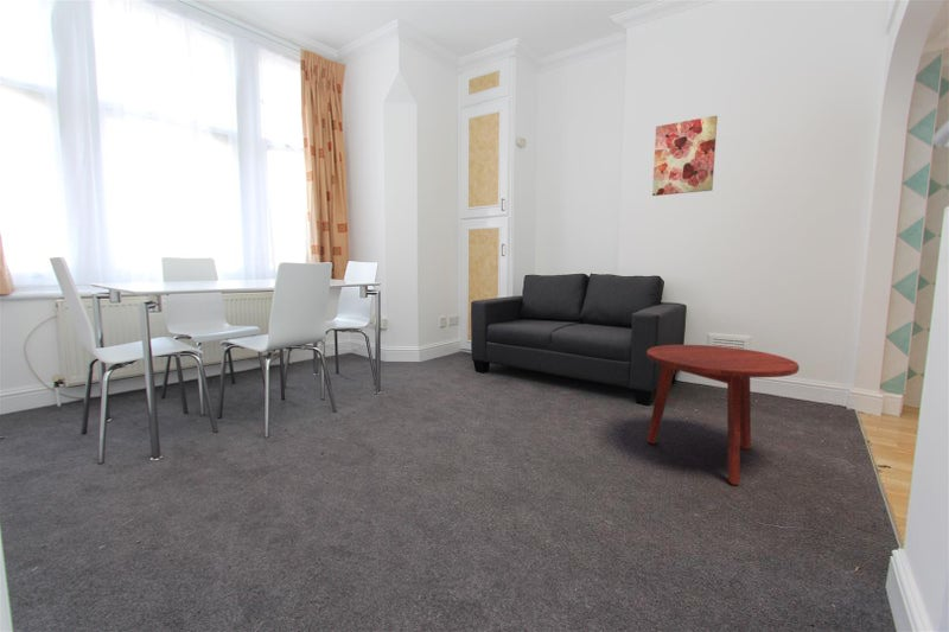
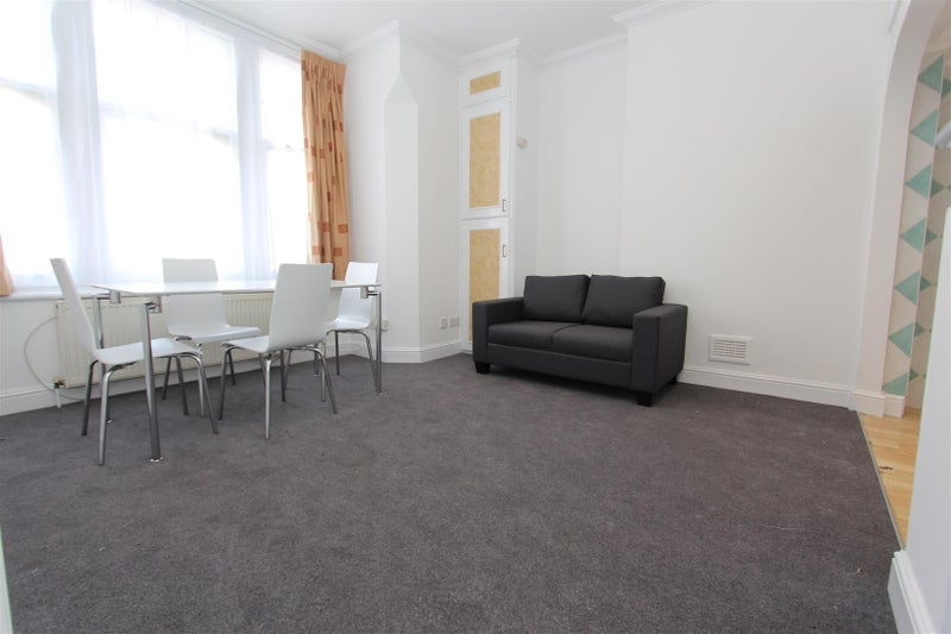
- side table [645,344,801,486]
- wall art [651,115,719,197]
